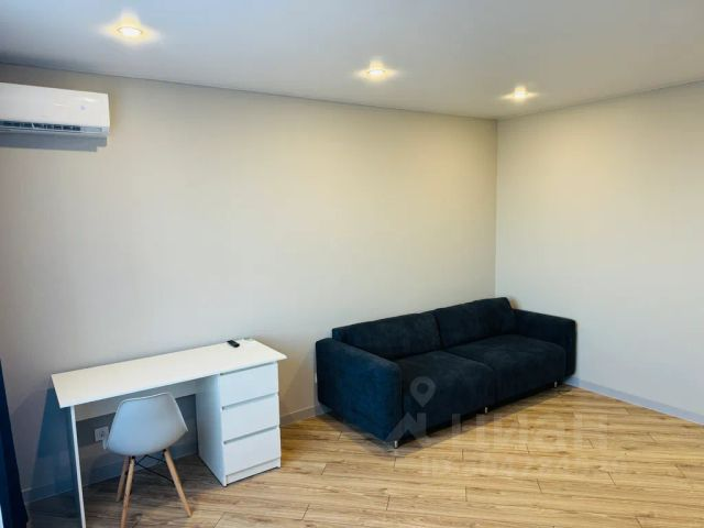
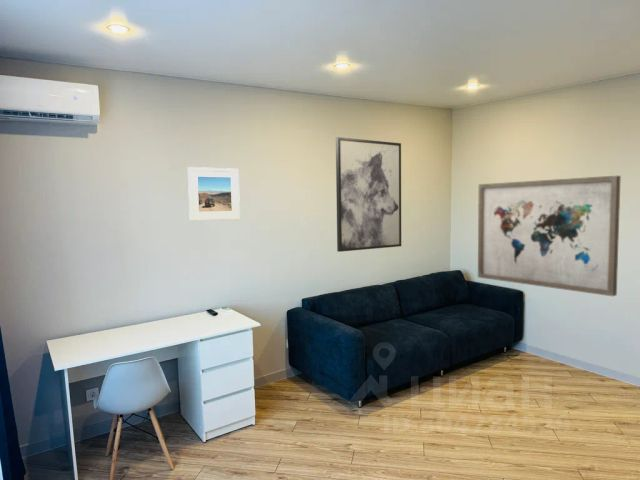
+ wall art [477,175,622,297]
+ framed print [187,166,241,222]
+ wall art [335,136,402,253]
